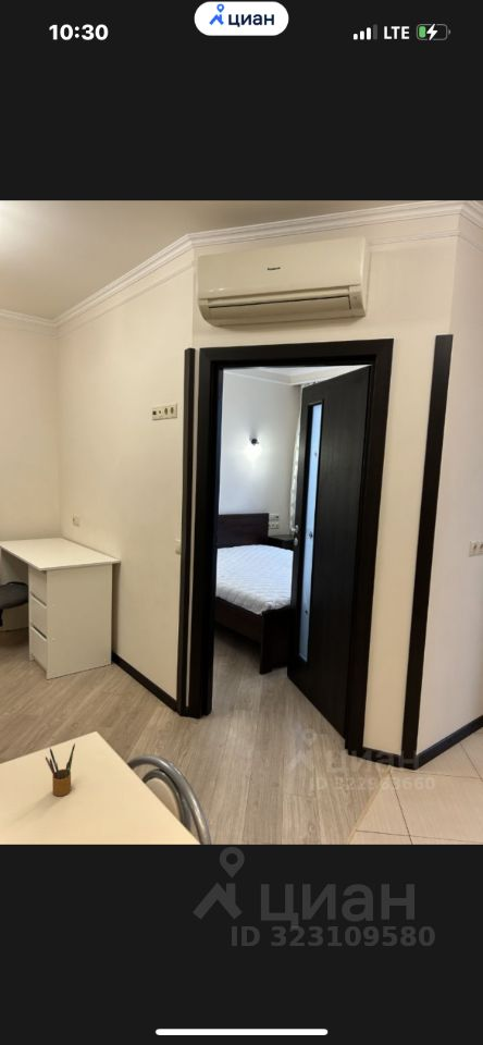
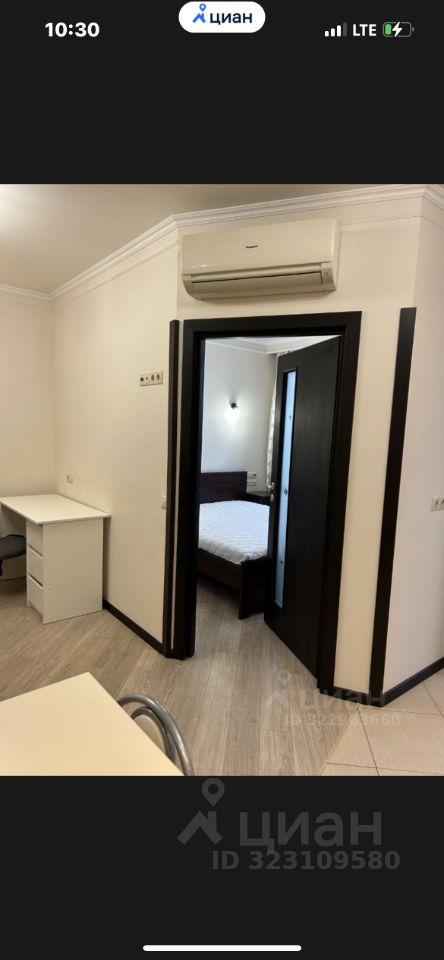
- pencil box [45,742,76,797]
